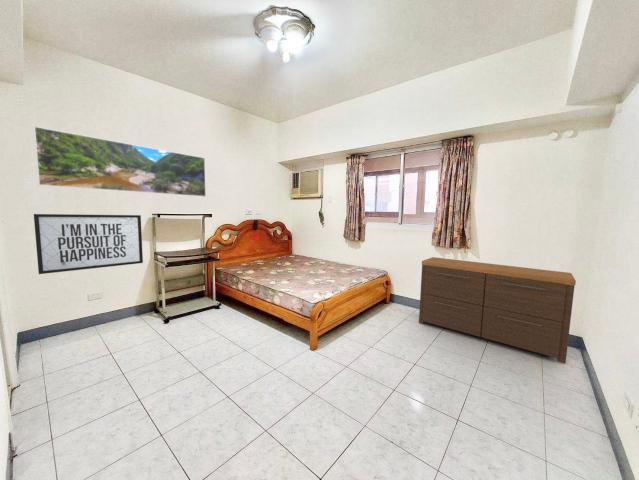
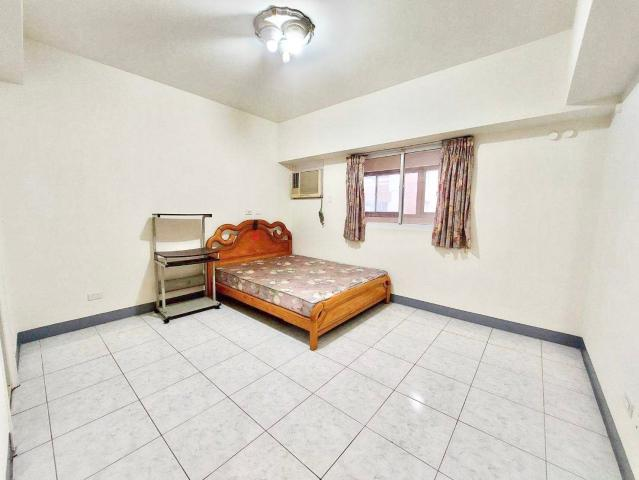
- dresser [418,256,577,364]
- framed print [33,126,207,198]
- mirror [33,213,144,275]
